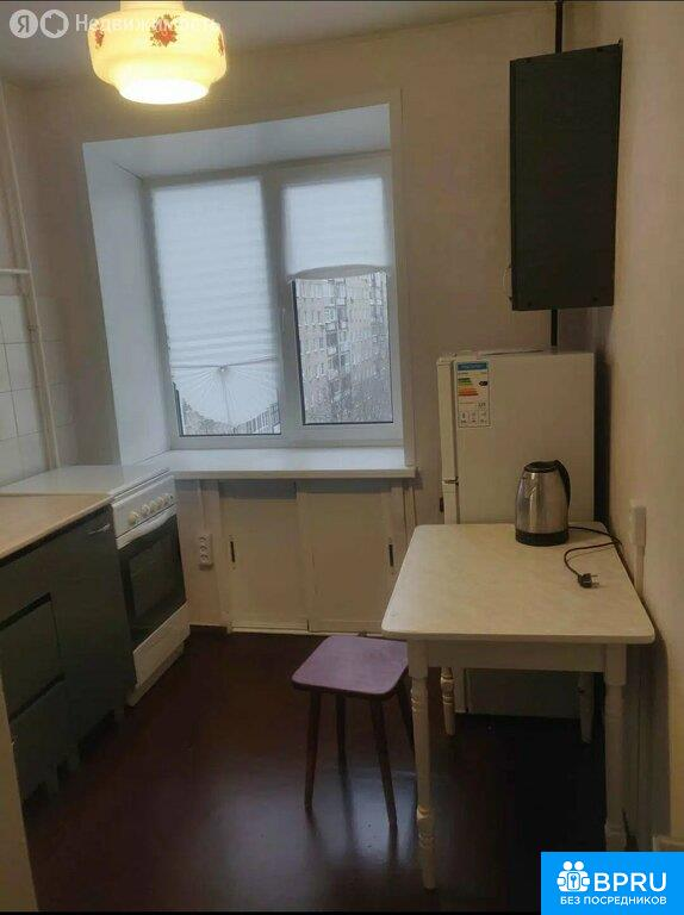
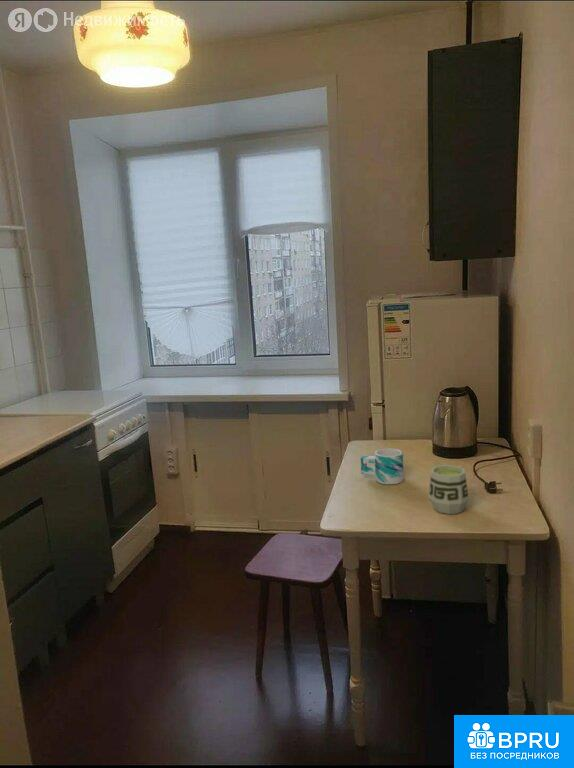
+ cup [428,464,469,515]
+ mug [360,447,405,485]
